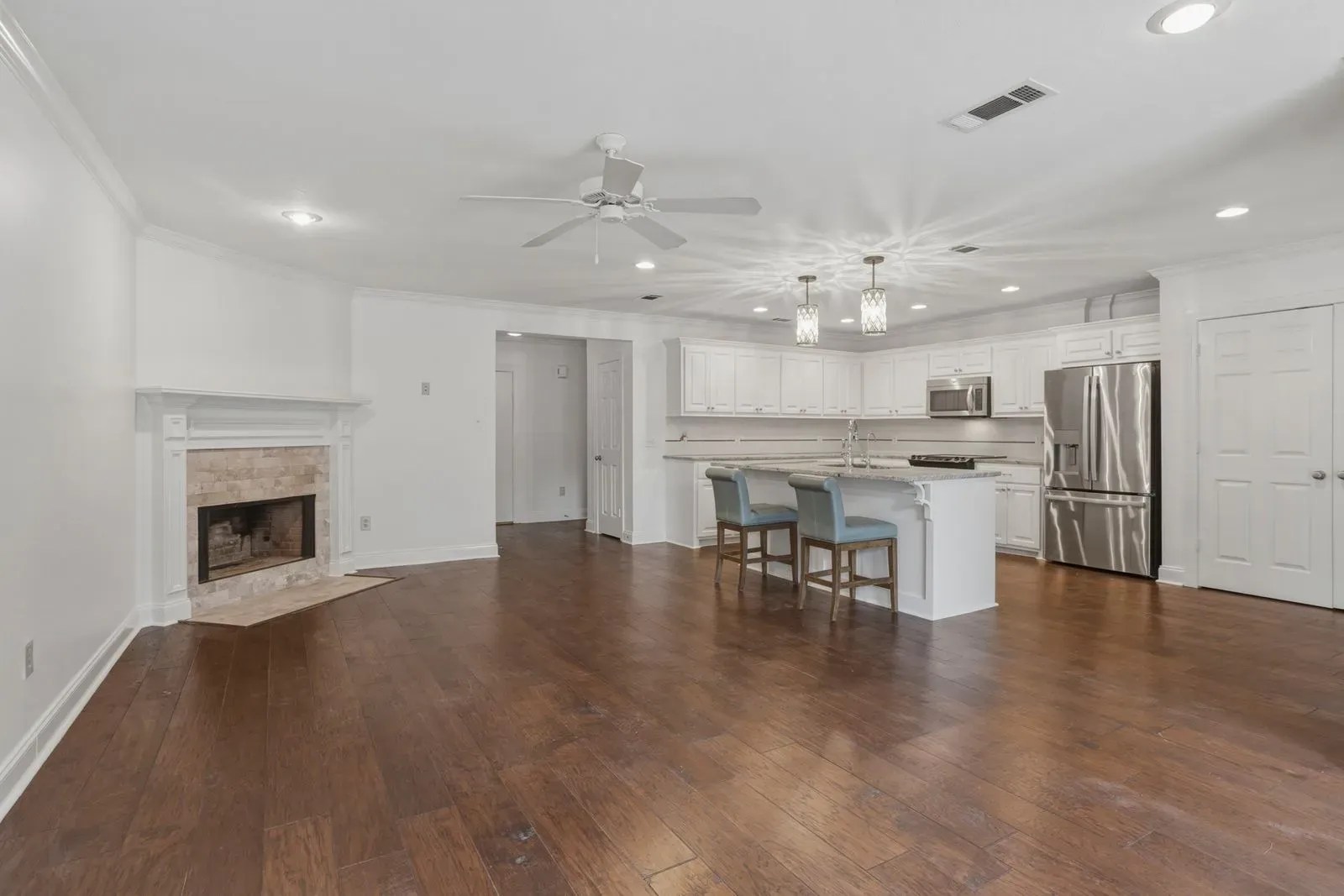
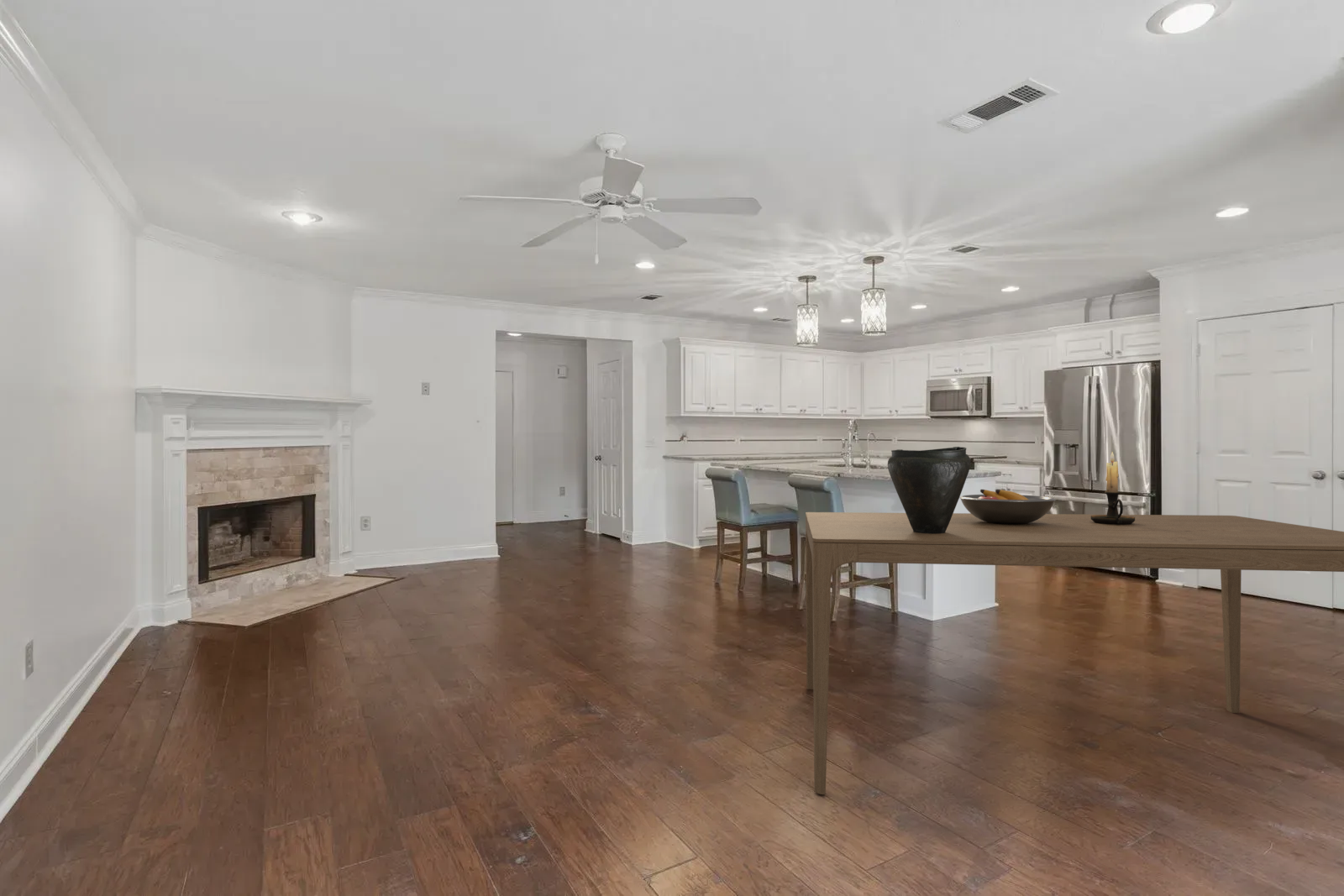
+ fruit bowl [959,489,1057,524]
+ vase [887,446,972,534]
+ candle holder [1091,451,1135,525]
+ dining table [805,511,1344,795]
